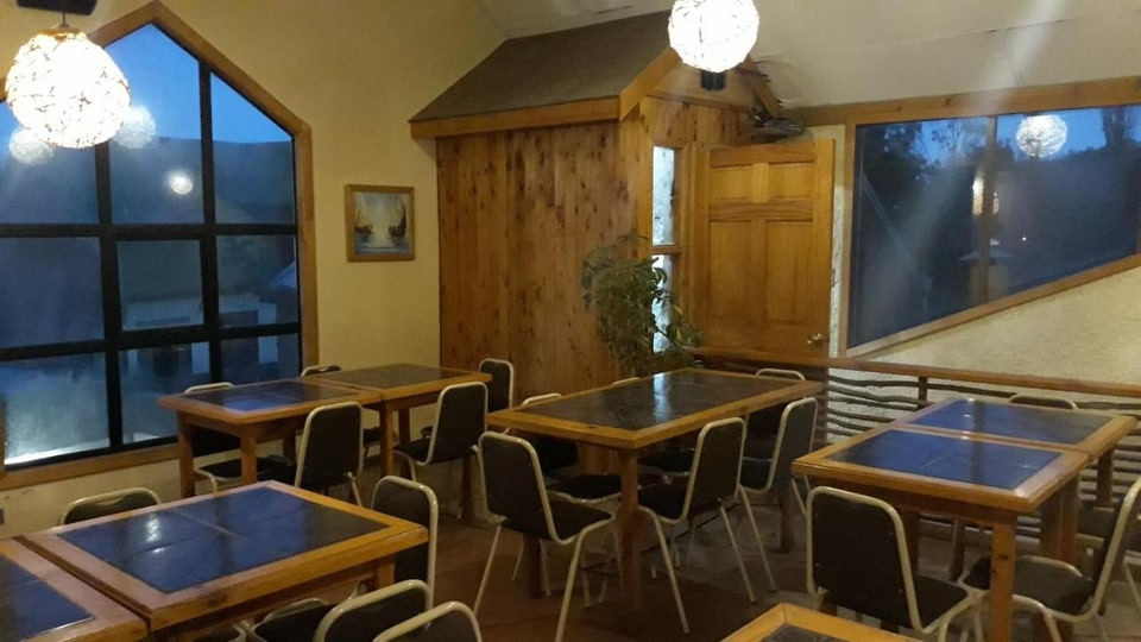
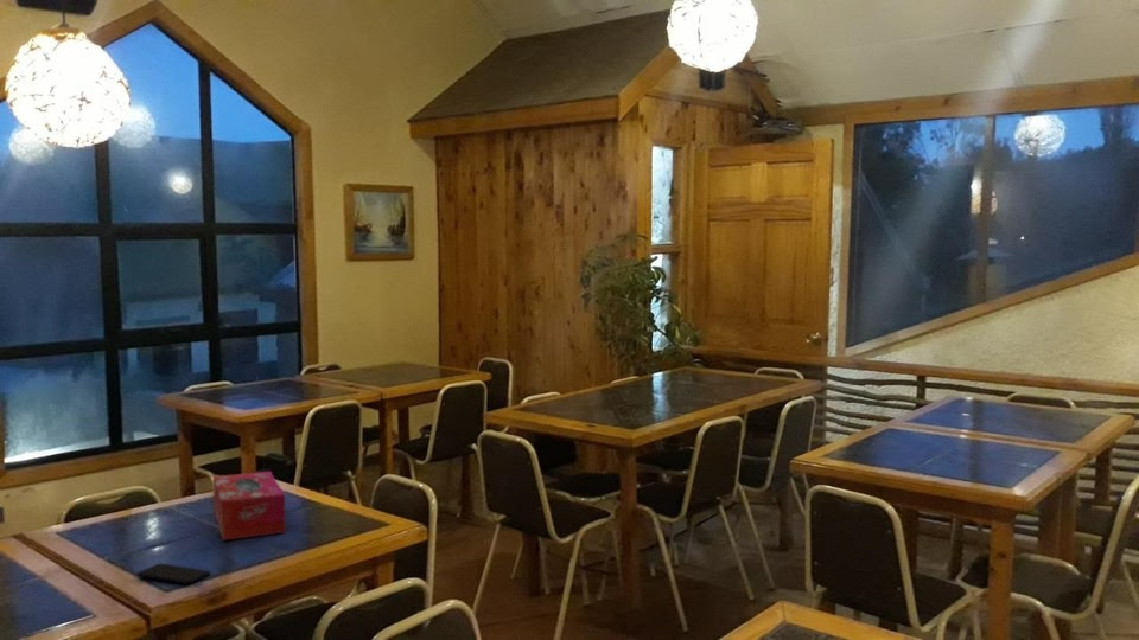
+ smartphone [135,563,211,585]
+ tissue box [212,471,287,542]
